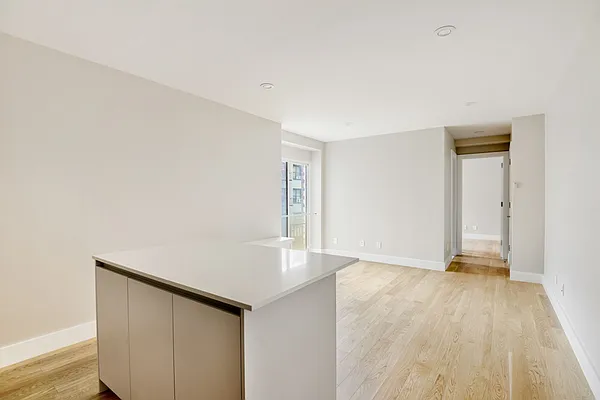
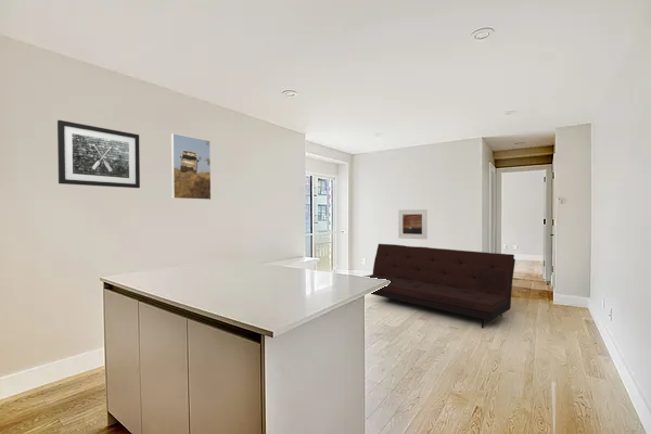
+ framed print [397,208,427,240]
+ wall art [56,119,141,189]
+ sofa [363,243,516,329]
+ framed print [170,132,212,201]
